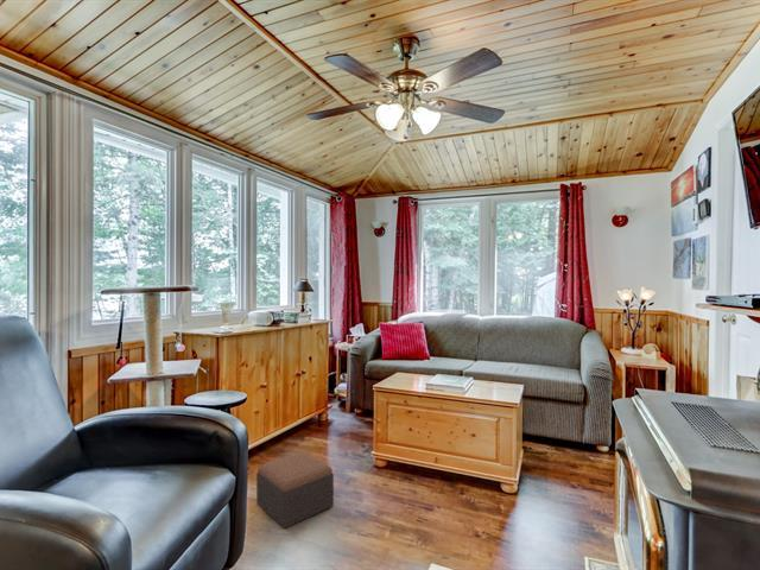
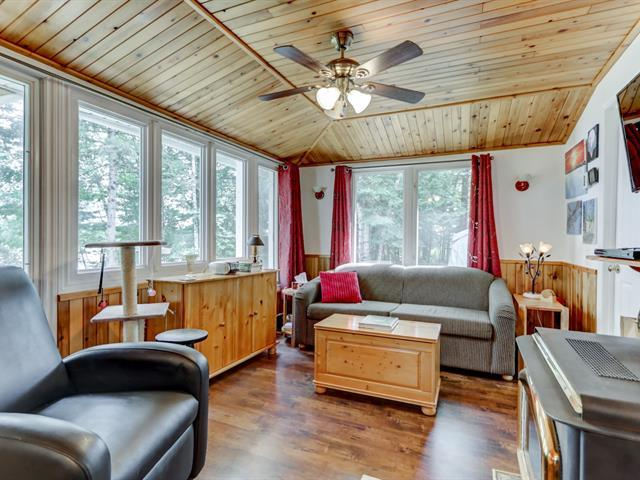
- footstool [255,450,335,530]
